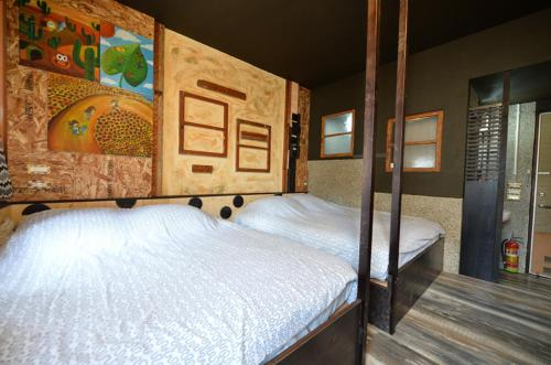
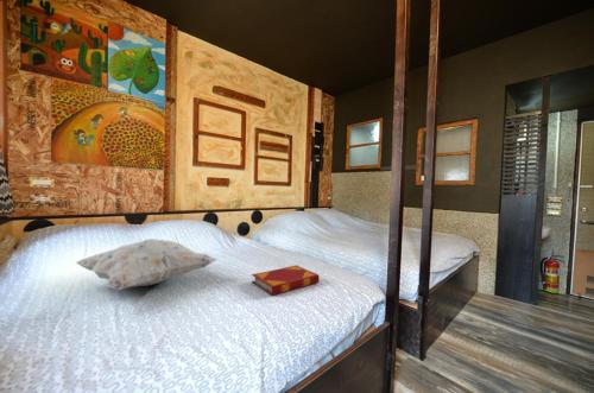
+ decorative pillow [75,237,217,291]
+ hardback book [251,265,321,297]
